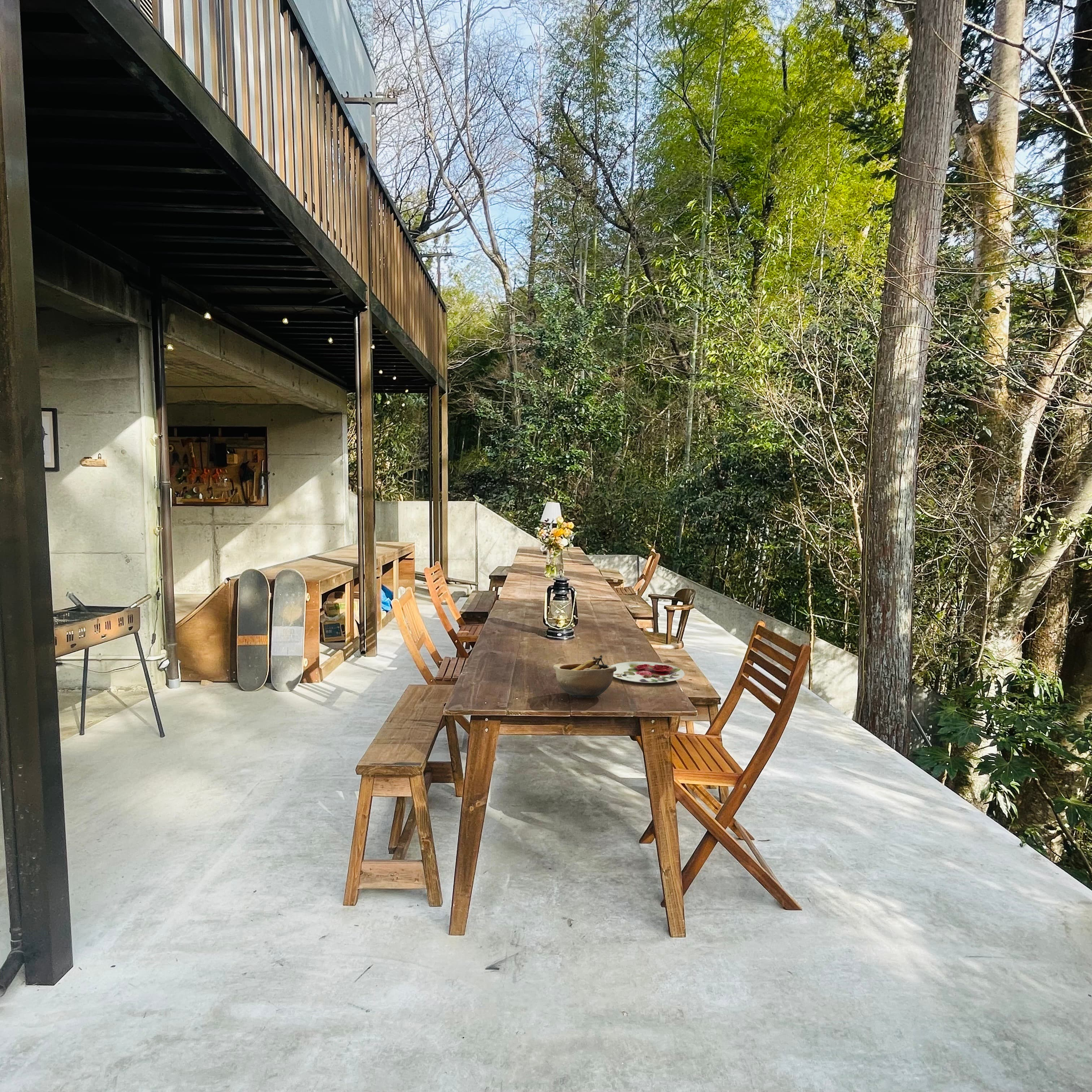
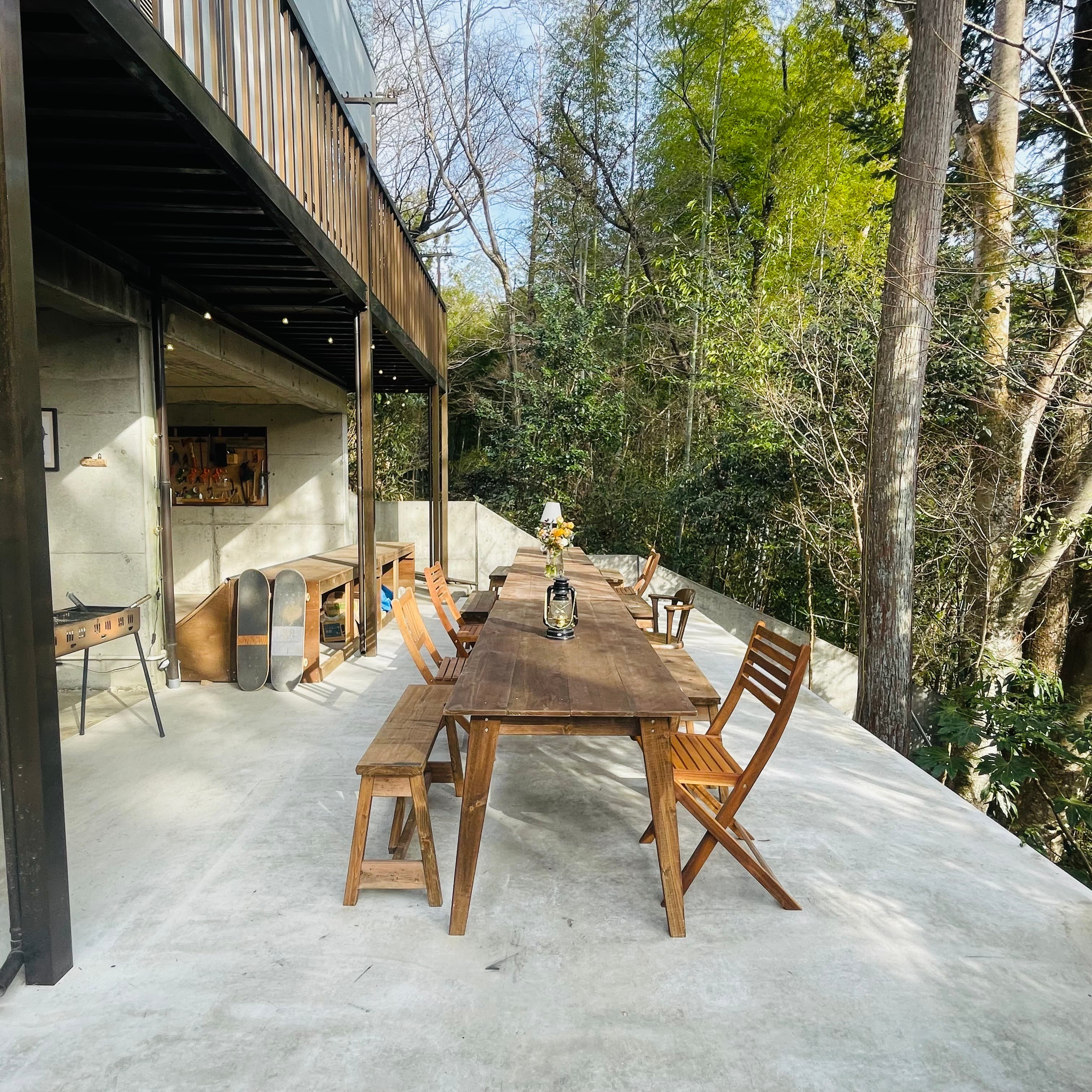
- plate [611,661,685,684]
- bowl [553,655,616,699]
